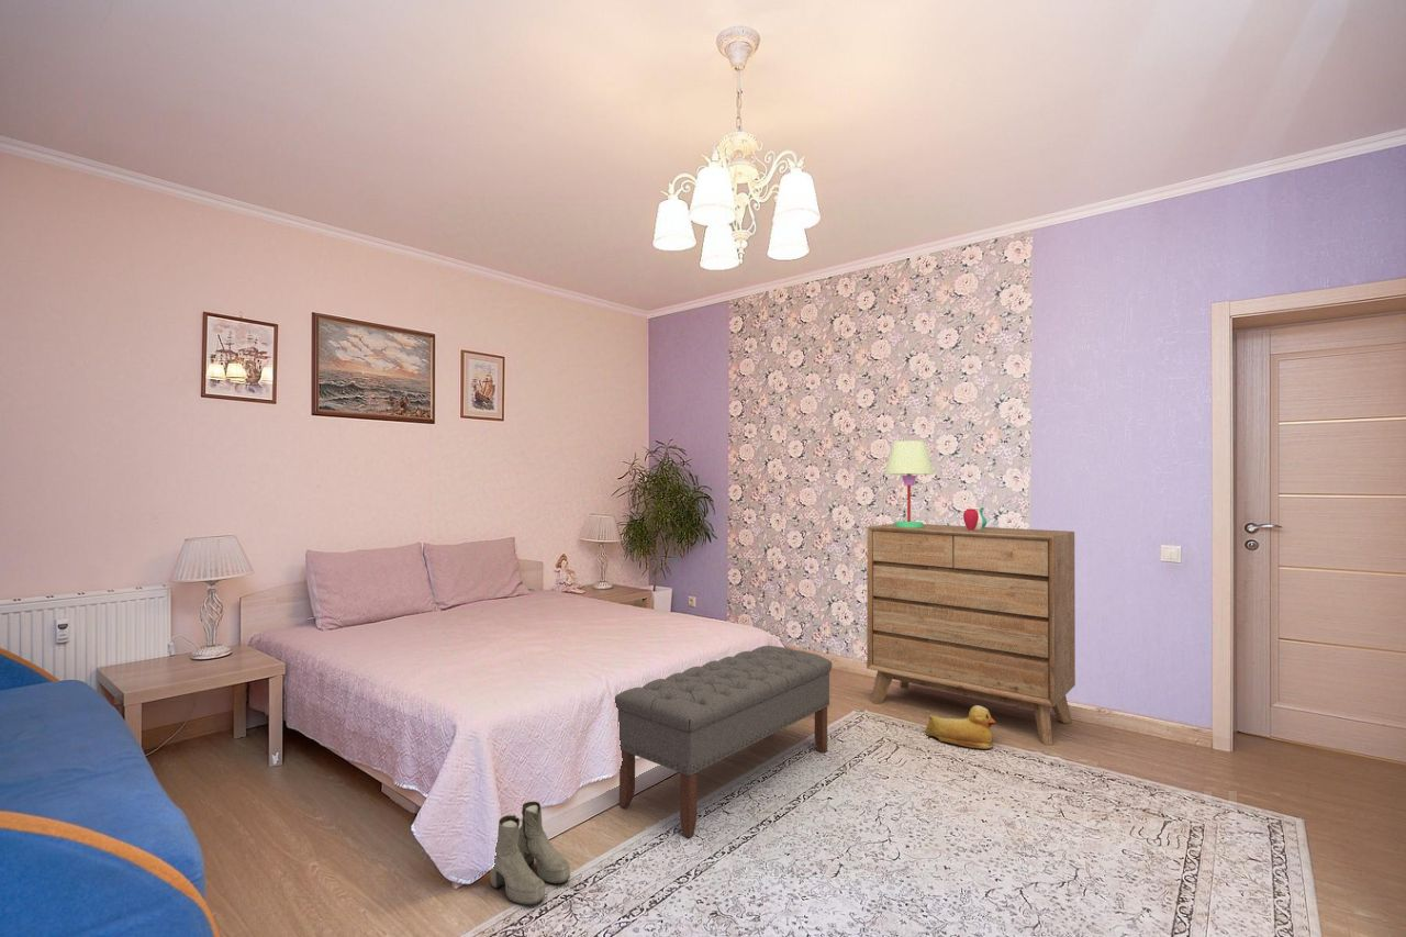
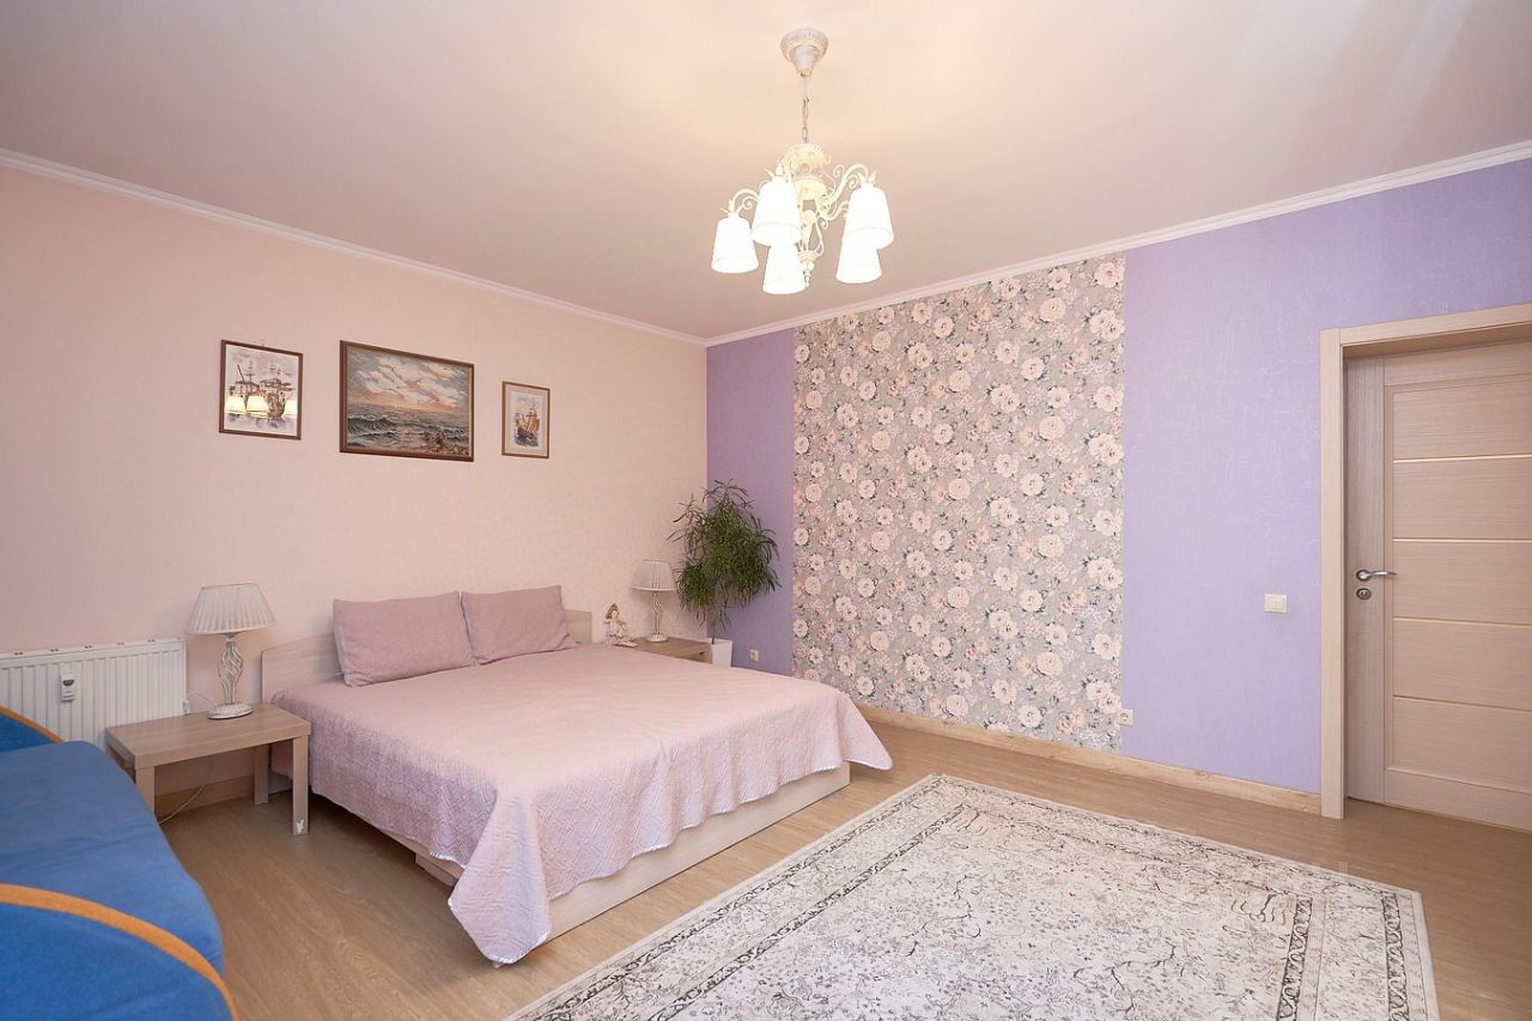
- boots [489,801,571,906]
- bench [614,645,833,838]
- dresser [866,523,1076,746]
- table lamp [883,439,936,528]
- rubber duck [925,704,997,750]
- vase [962,506,989,529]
